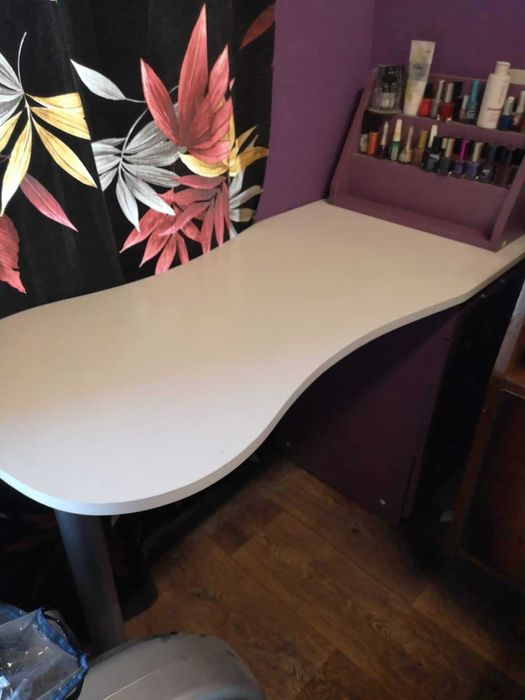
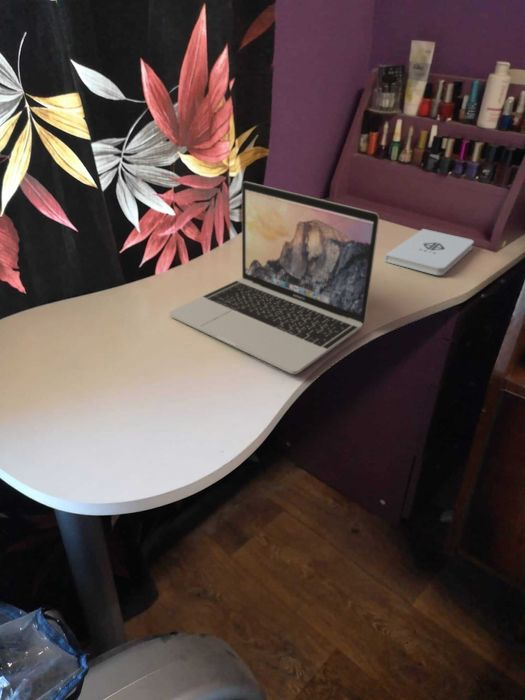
+ laptop [168,180,380,375]
+ notepad [384,228,475,276]
